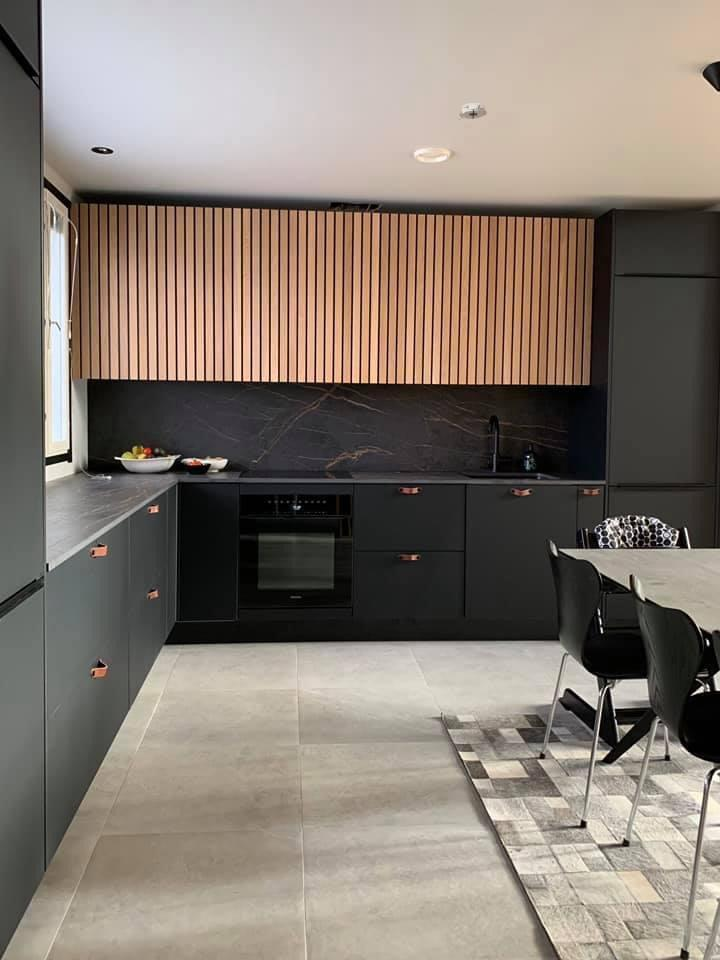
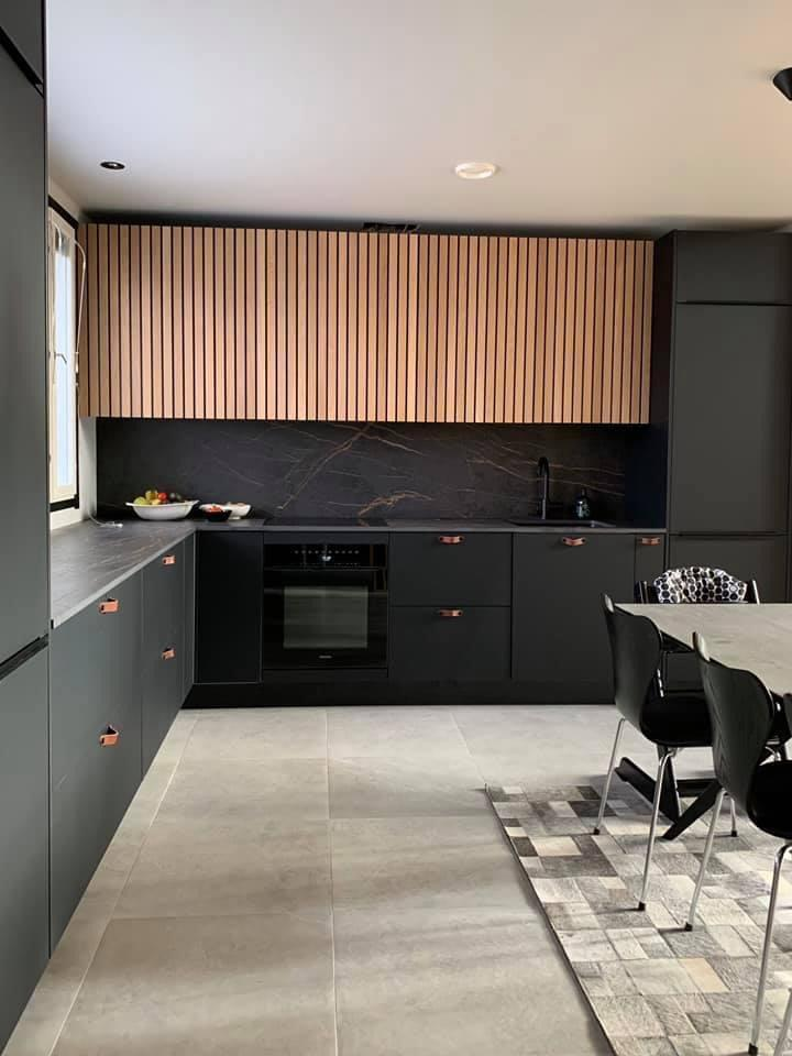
- smoke detector [457,102,488,121]
